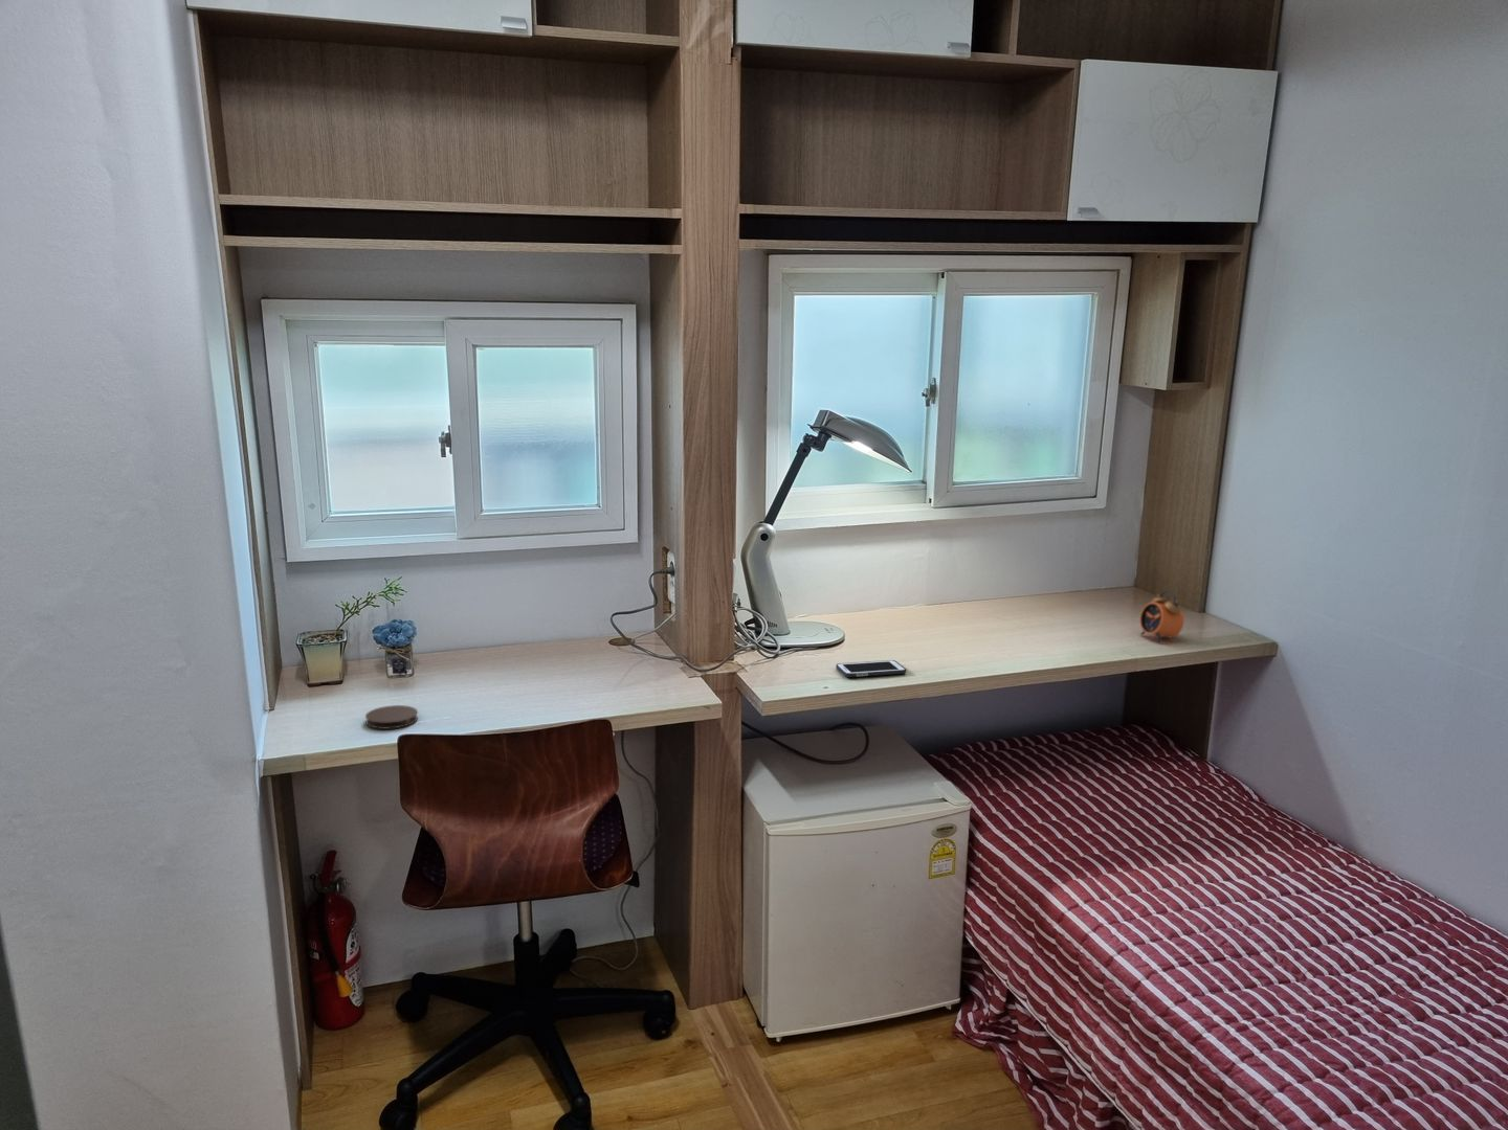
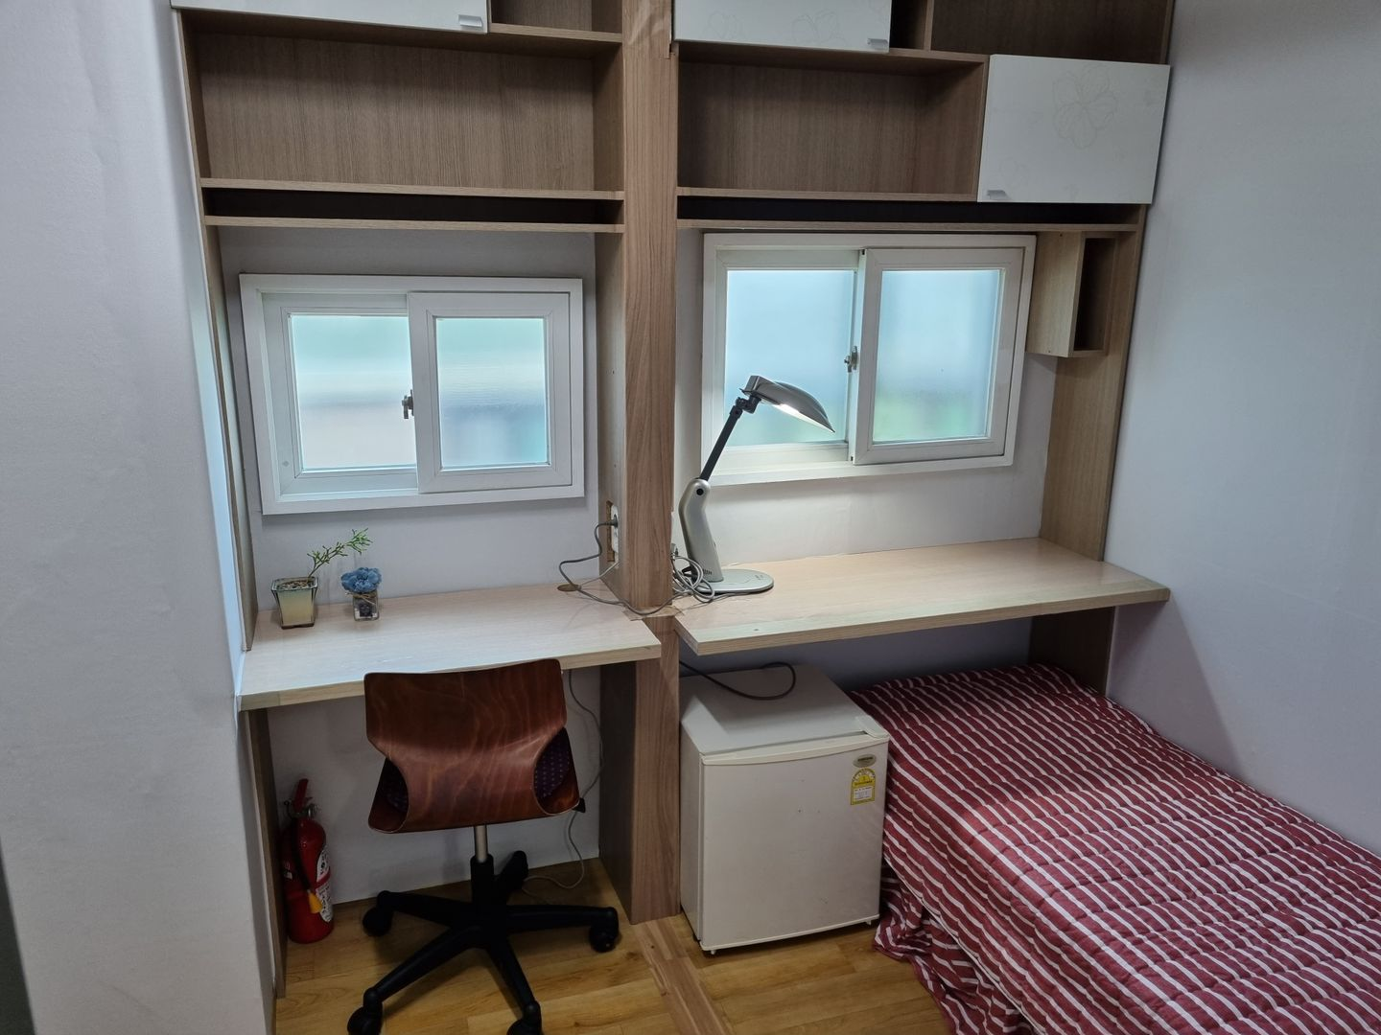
- cell phone [835,659,907,678]
- coaster [365,704,419,730]
- alarm clock [1139,589,1185,643]
